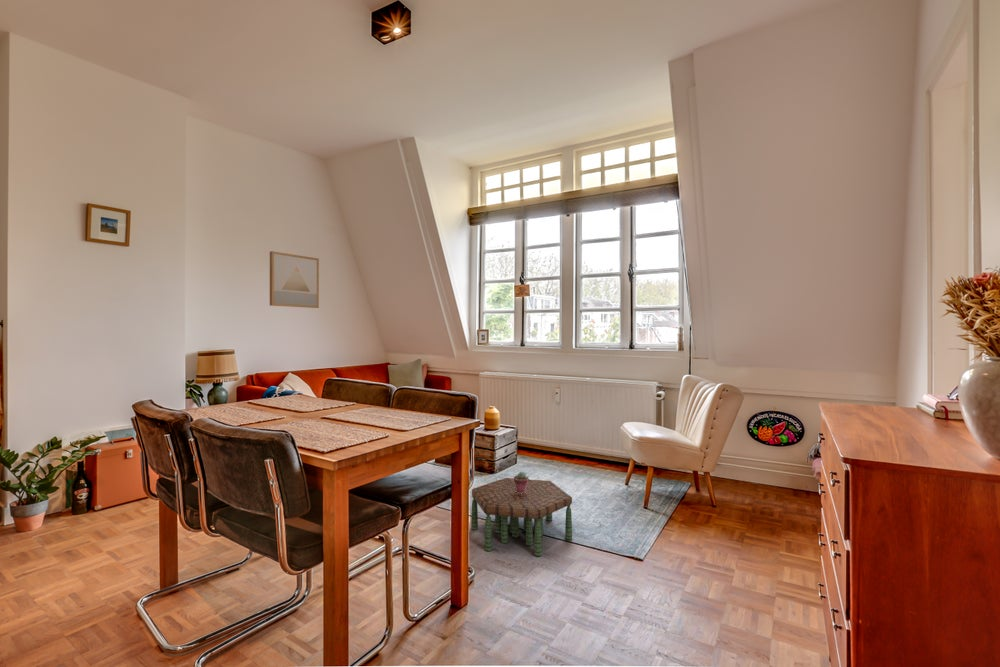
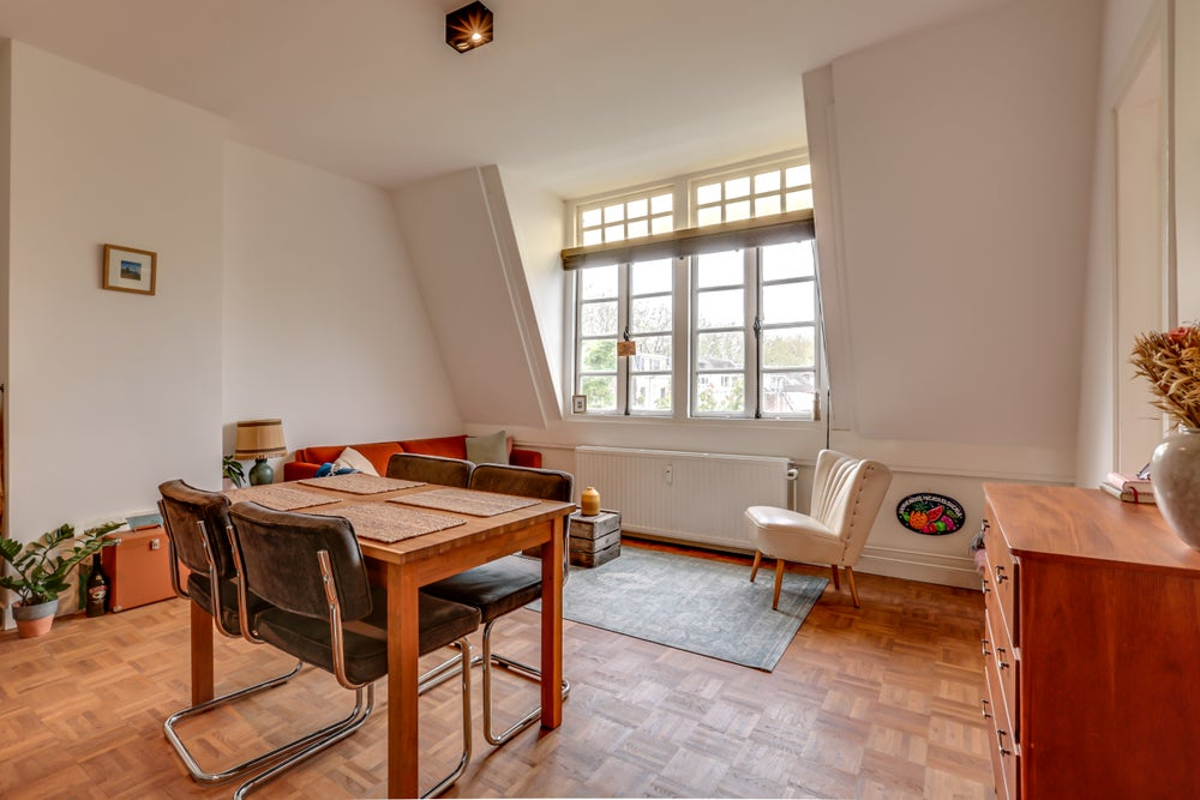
- wall art [269,250,320,309]
- side table [470,477,573,557]
- potted succulent [512,471,530,494]
